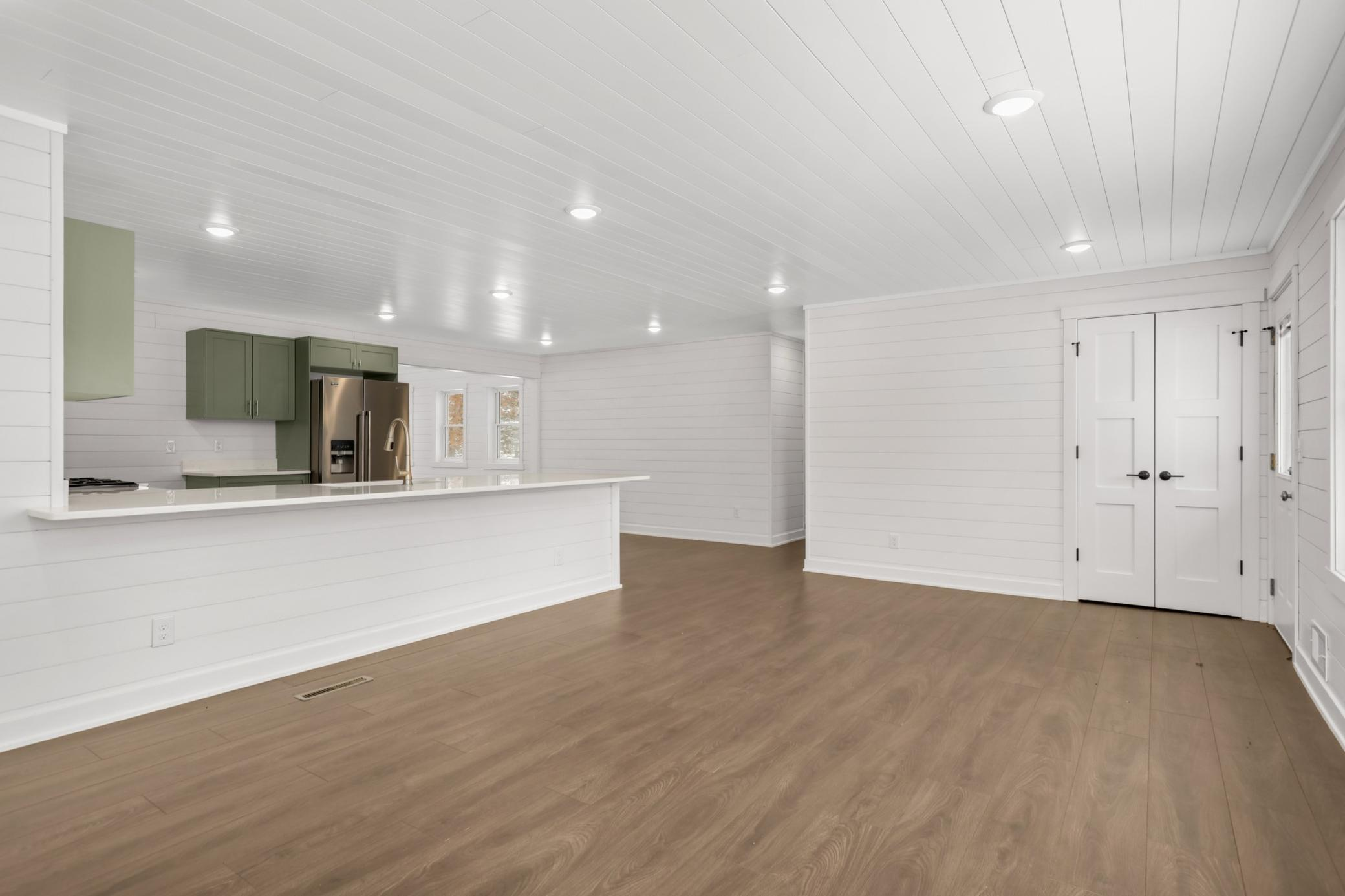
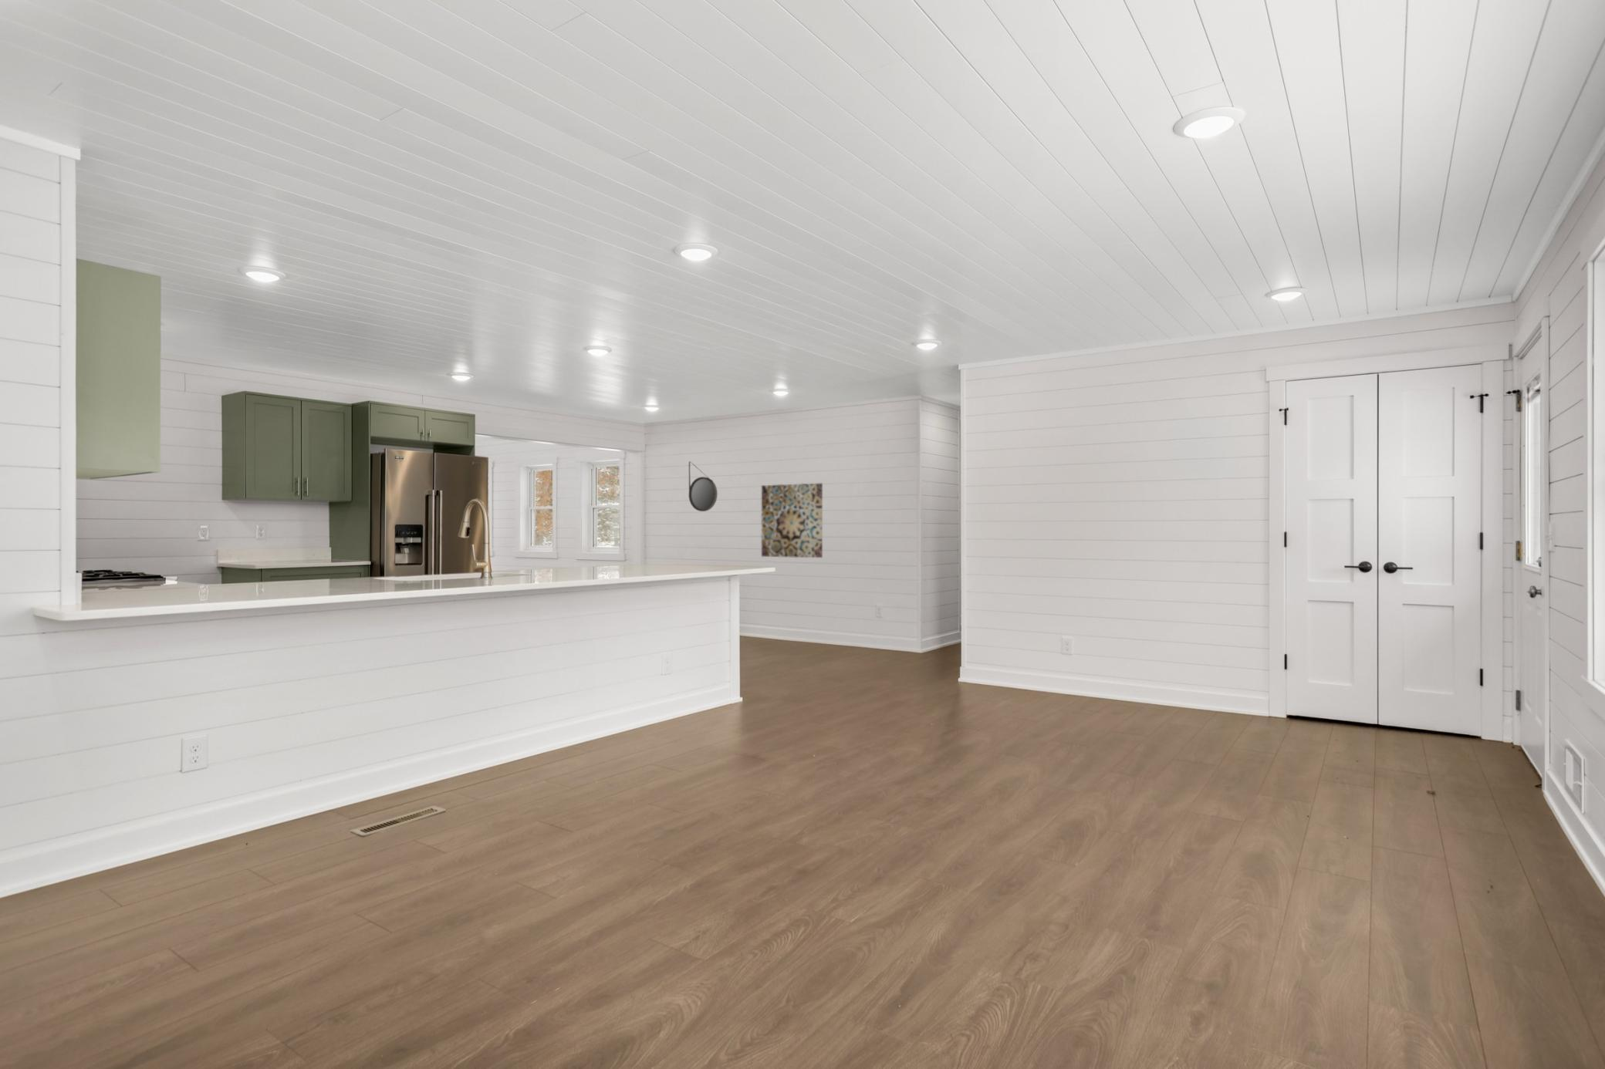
+ home mirror [687,461,718,512]
+ wall art [761,483,823,558]
